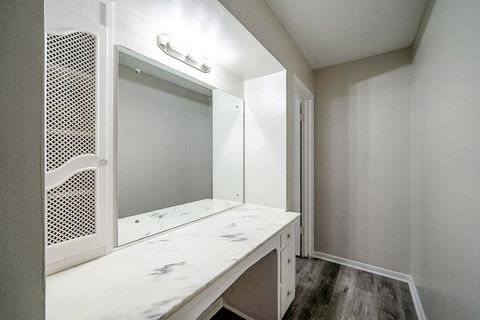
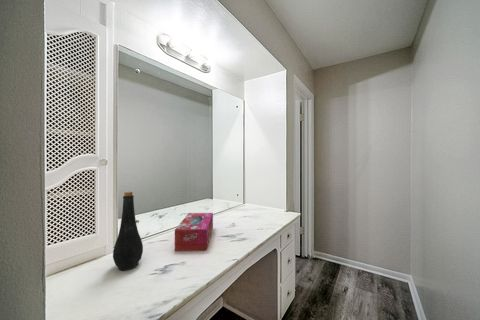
+ bottle [112,191,144,272]
+ tissue box [174,212,214,252]
